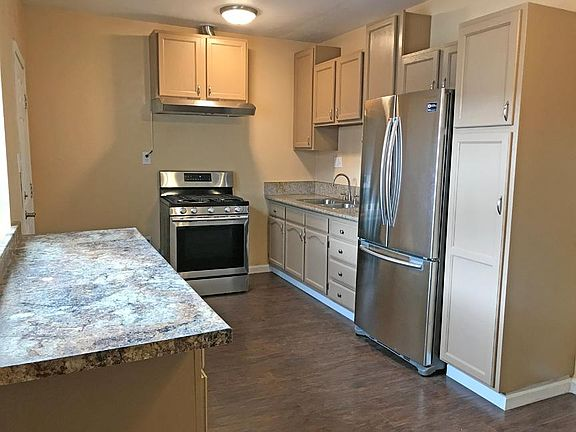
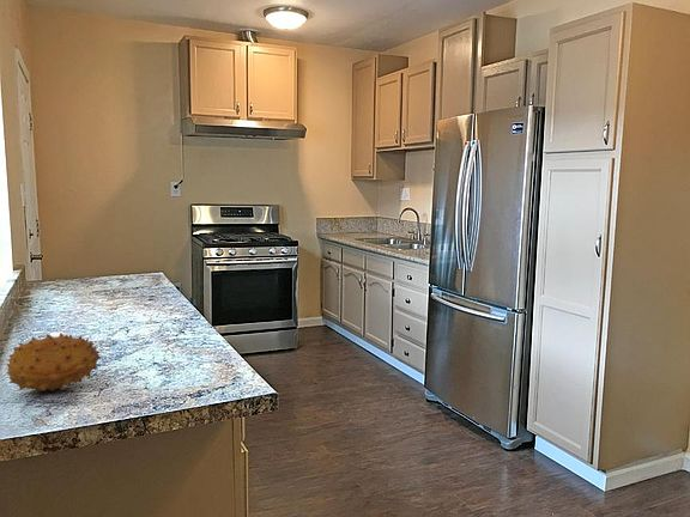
+ fruit [5,332,102,393]
